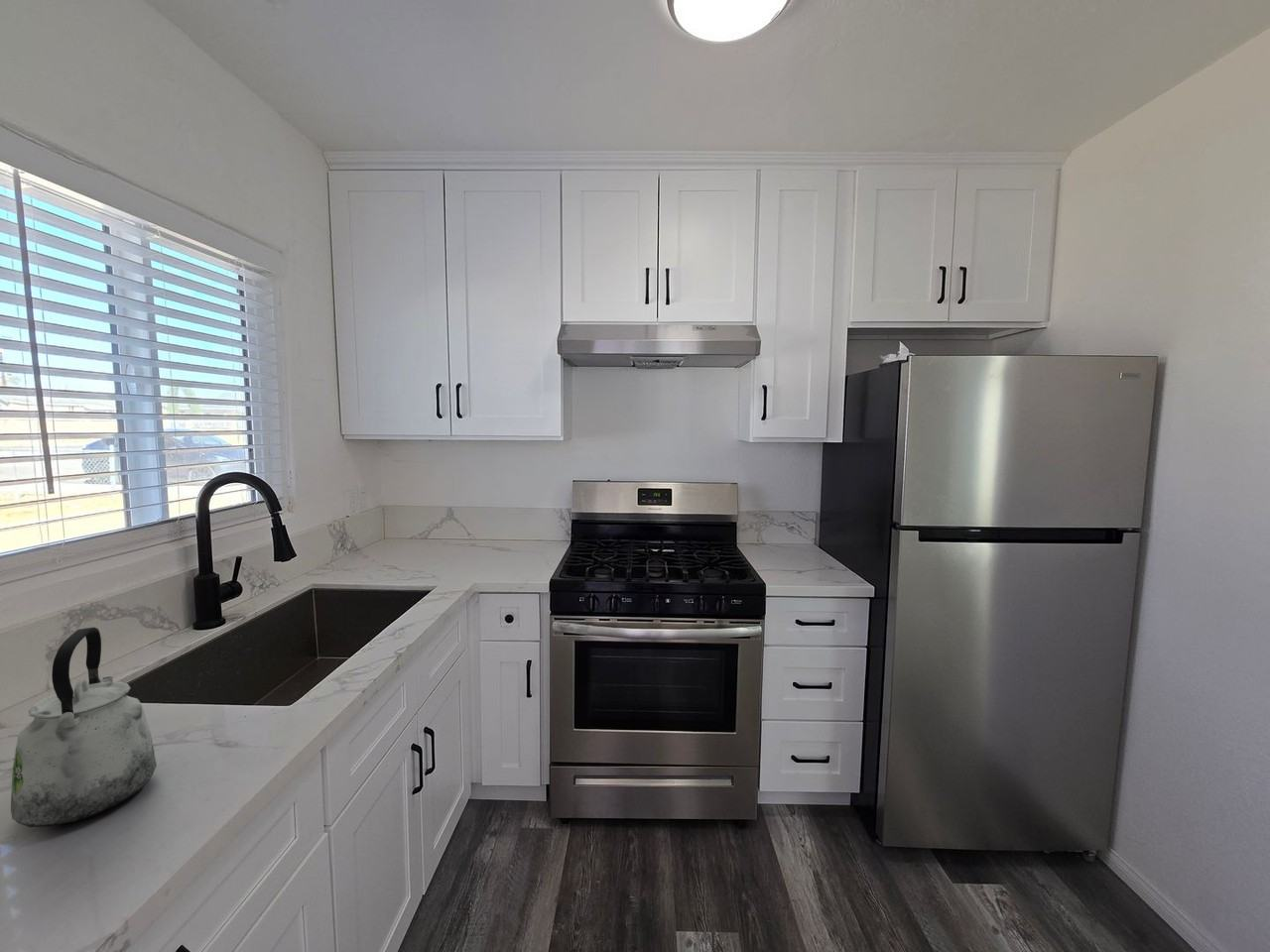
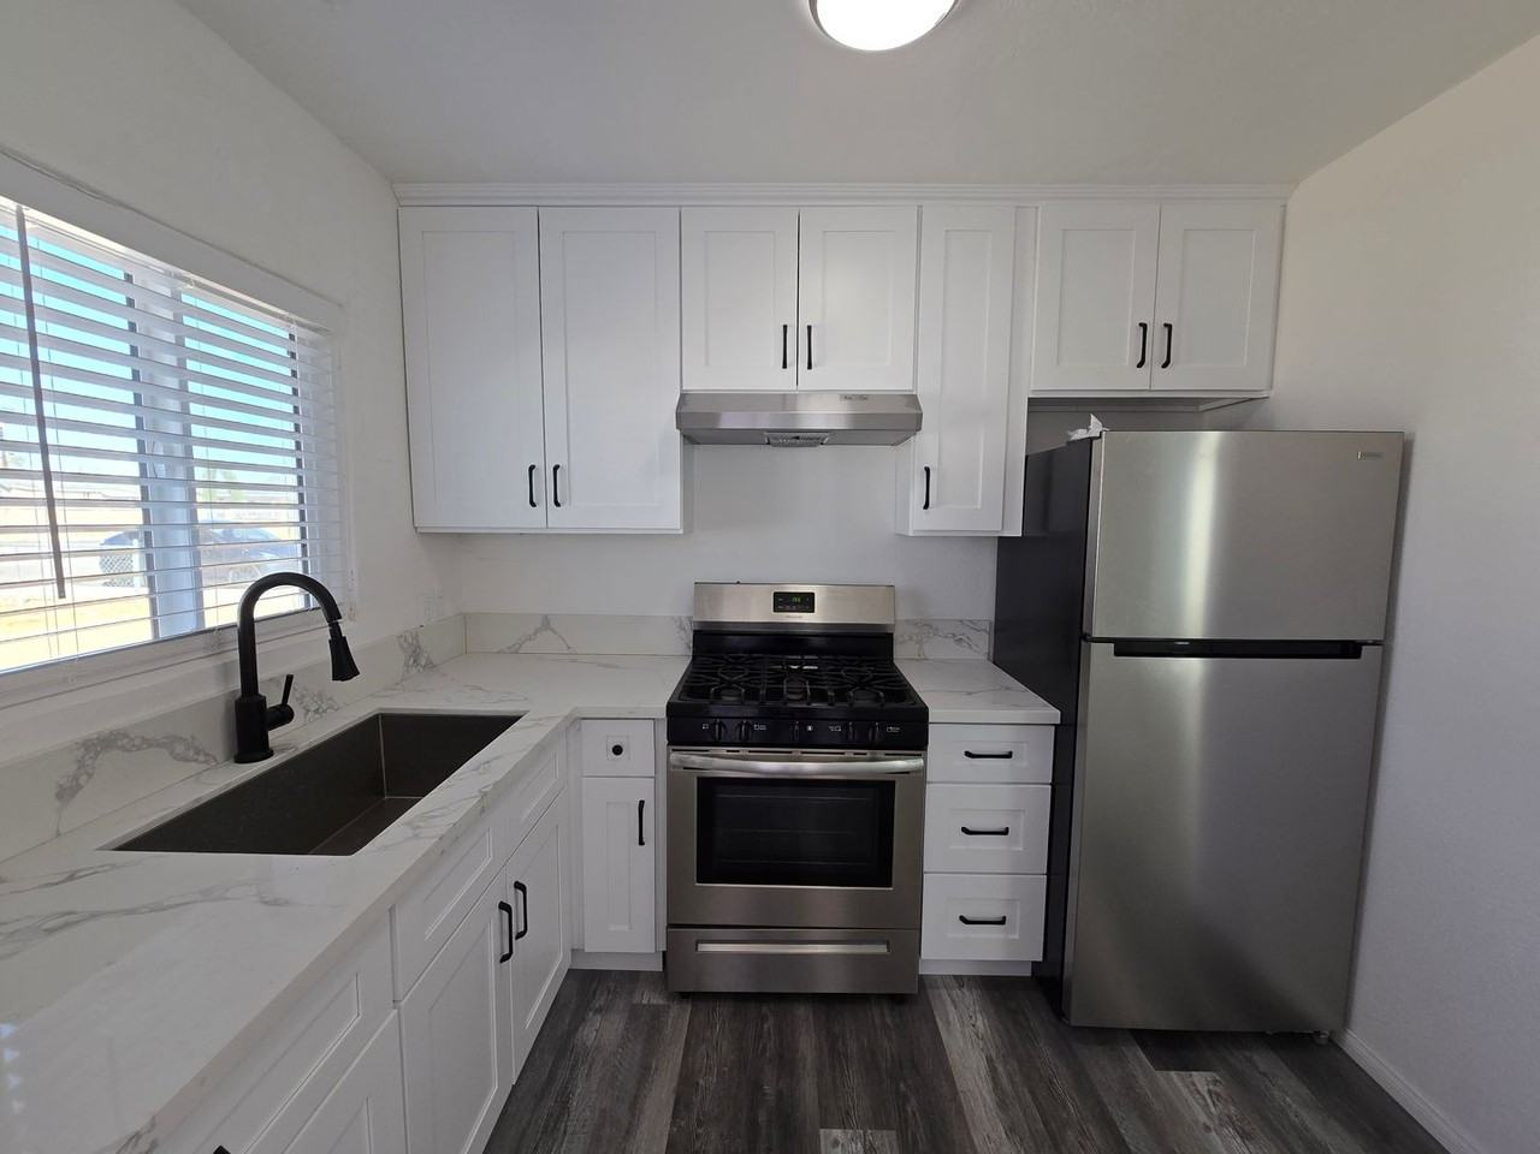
- kettle [10,626,158,828]
